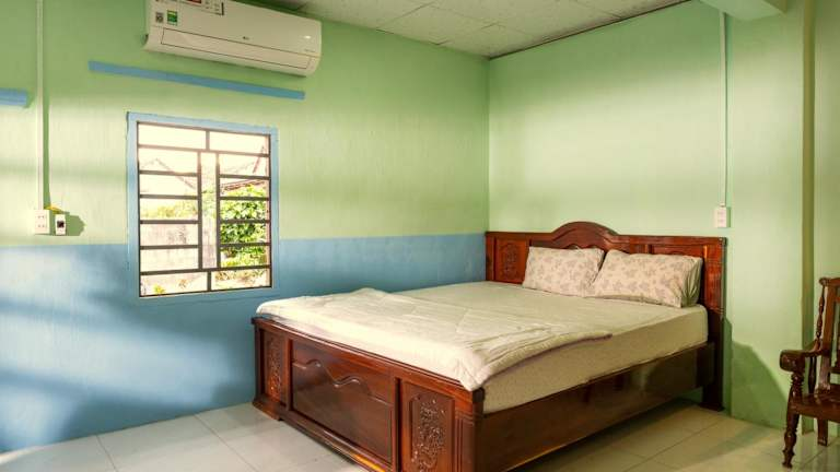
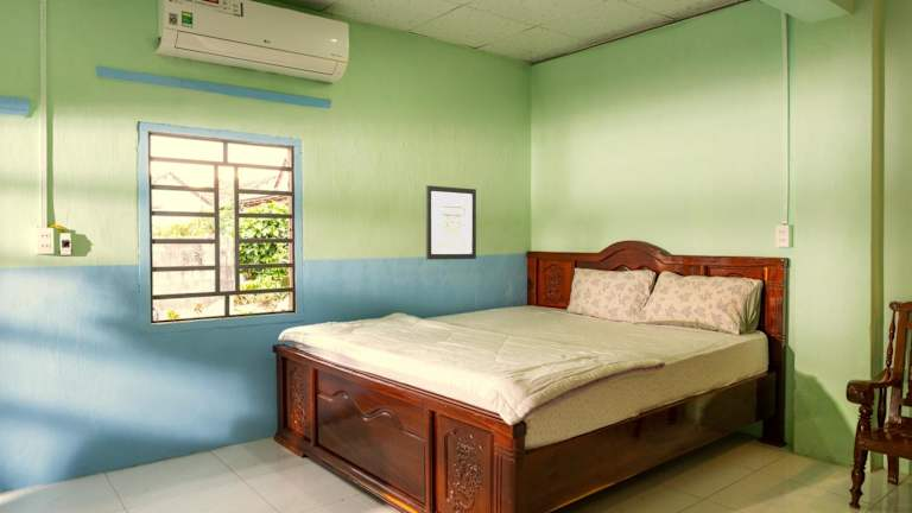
+ wall art [425,184,477,260]
